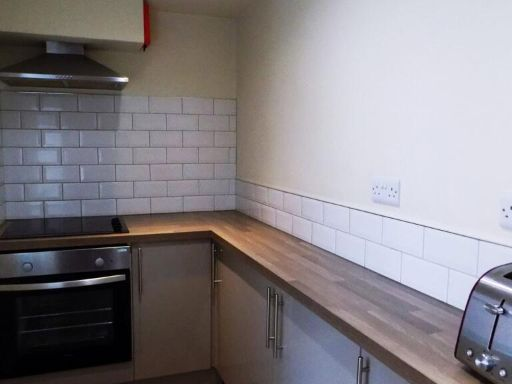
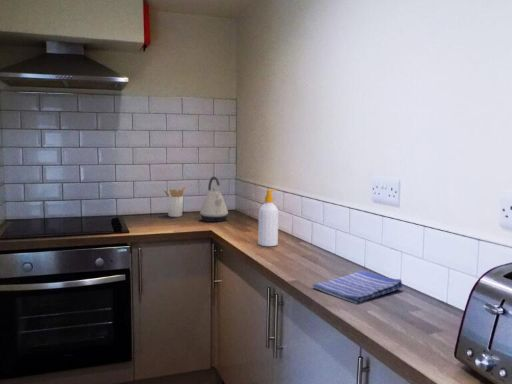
+ dish towel [311,270,404,304]
+ kettle [199,176,229,223]
+ utensil holder [163,186,186,218]
+ soap bottle [257,188,279,247]
